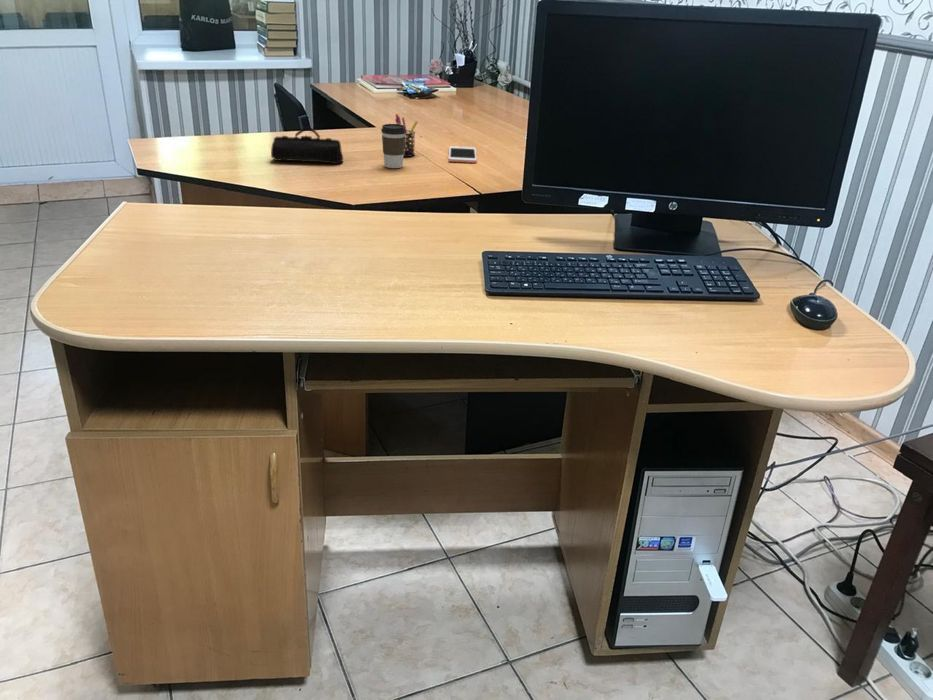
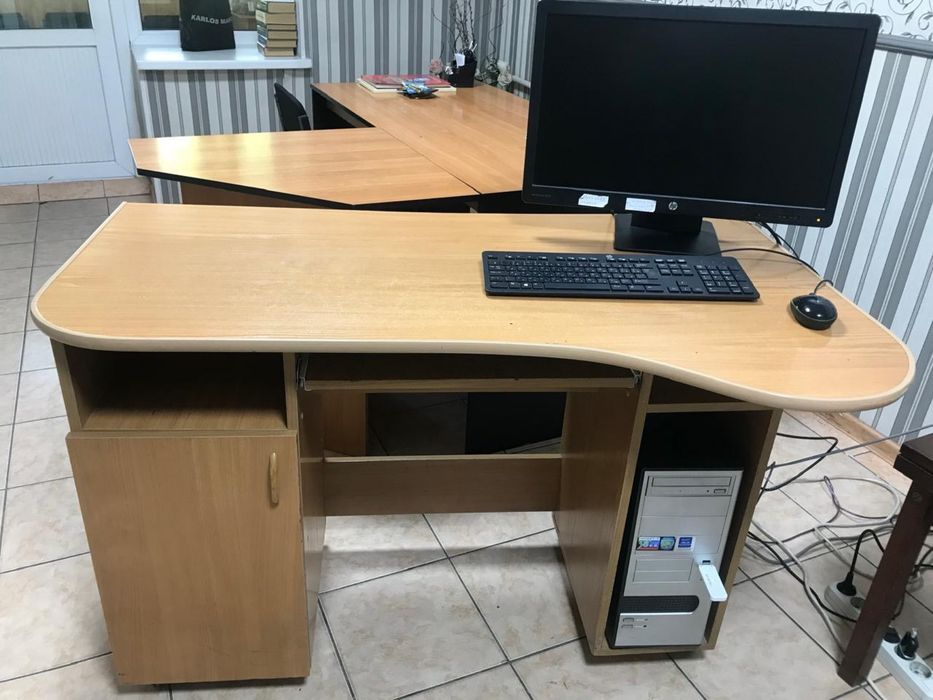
- coffee cup [380,123,406,169]
- cell phone [448,145,478,164]
- pen holder [394,113,419,158]
- pencil case [270,127,344,165]
